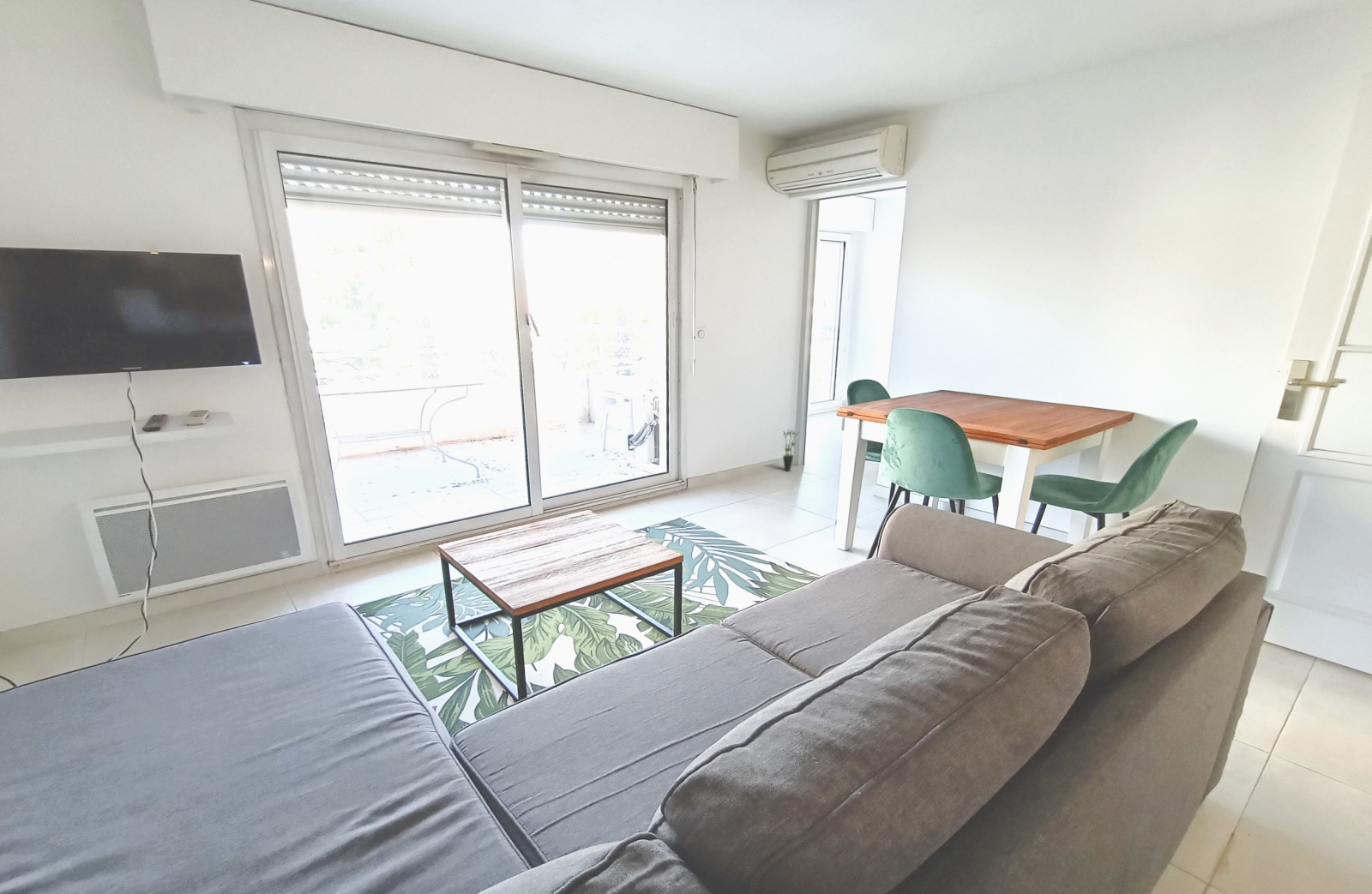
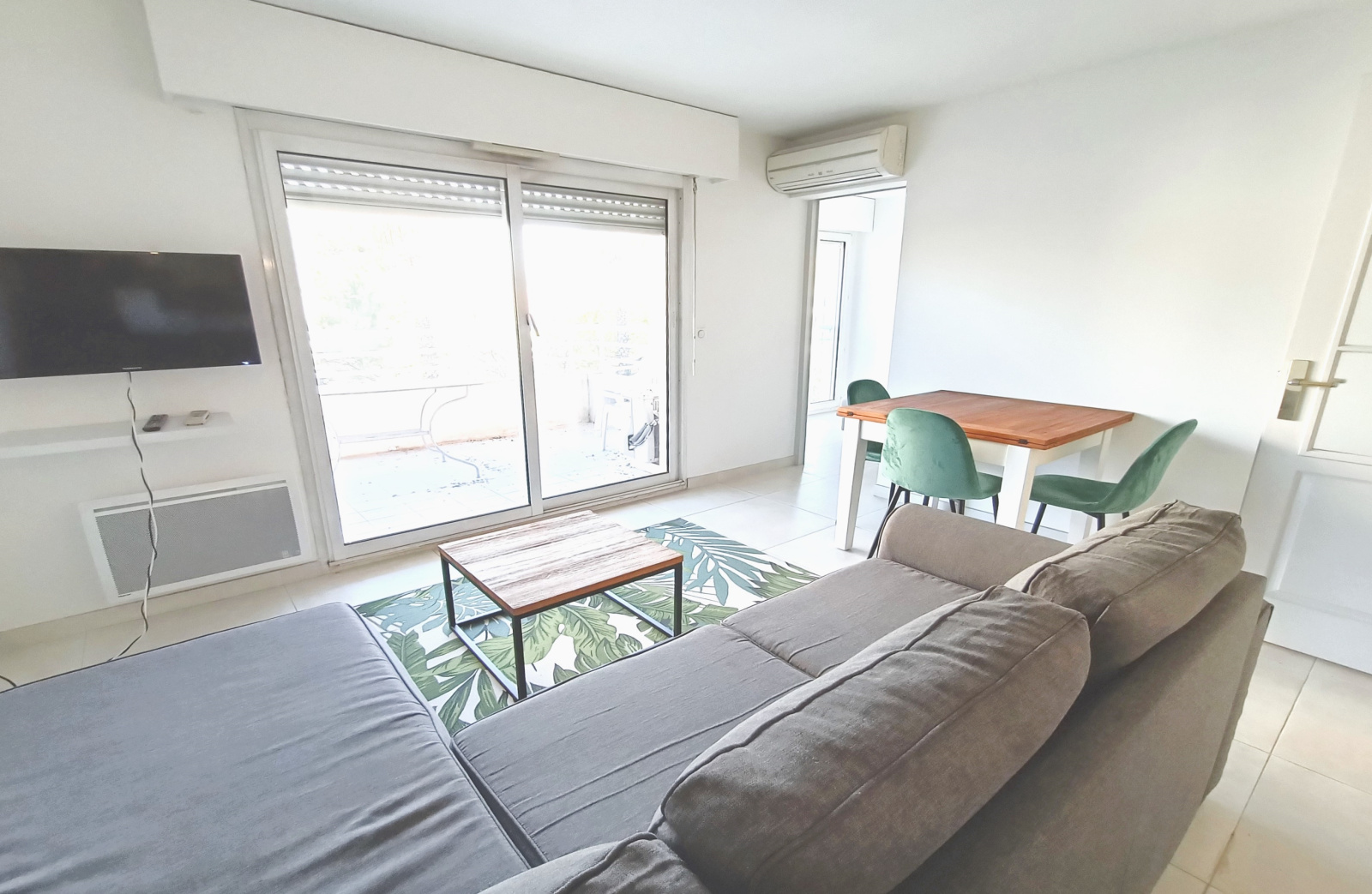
- potted plant [782,428,801,472]
